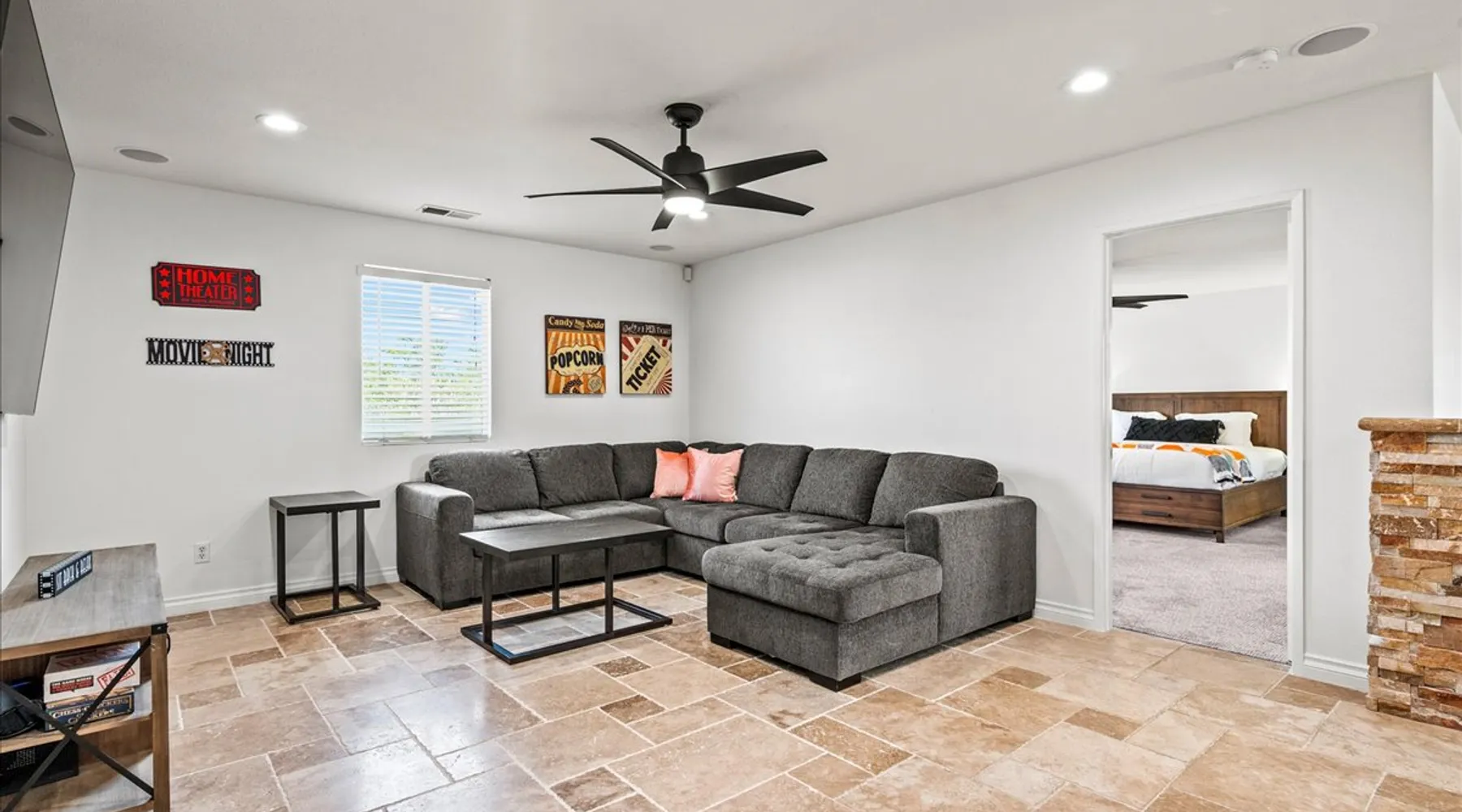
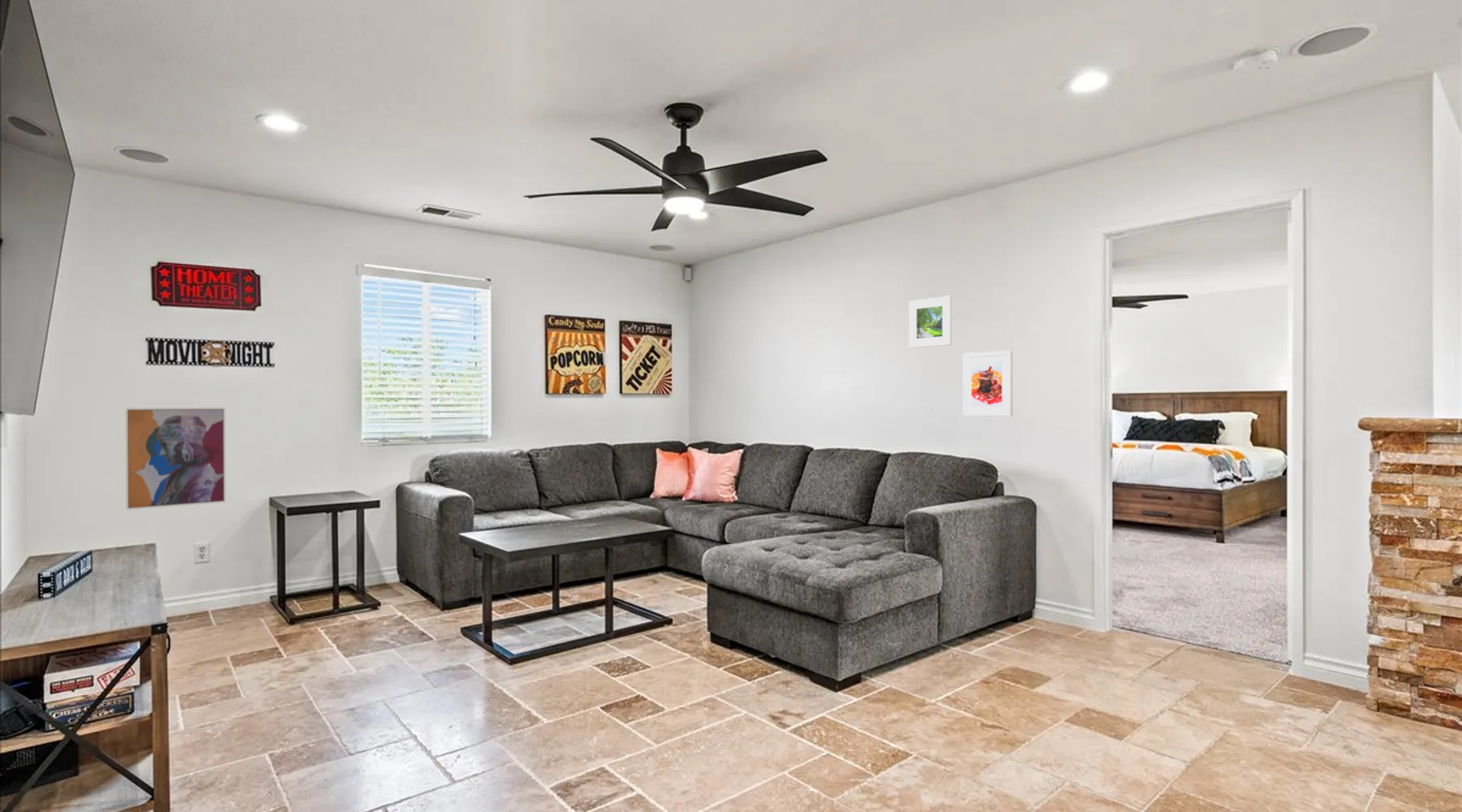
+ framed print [908,295,953,348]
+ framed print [962,350,1014,417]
+ wall art [124,407,227,511]
